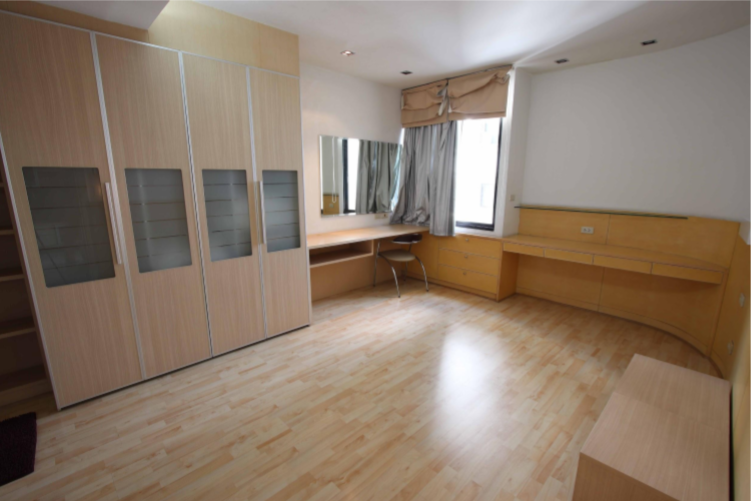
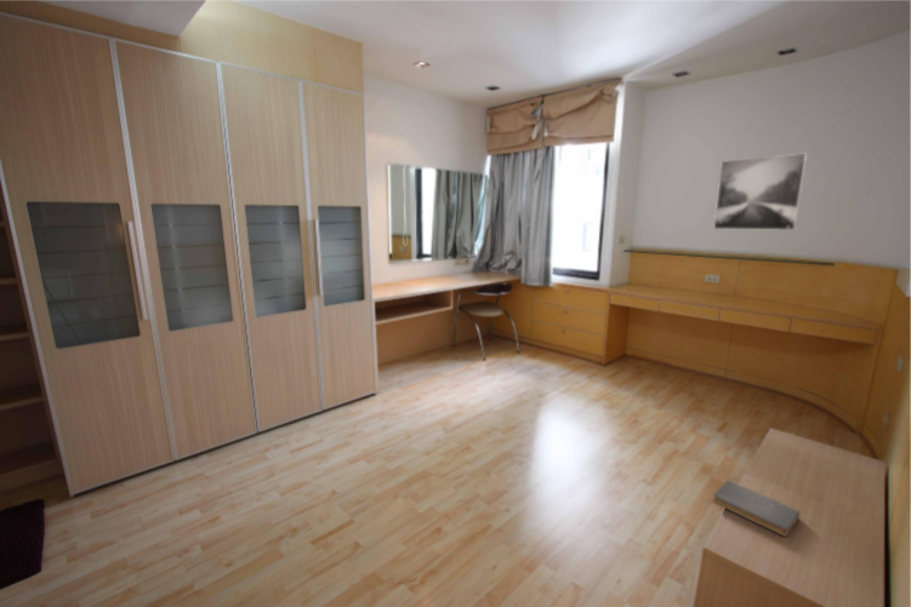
+ book [711,480,801,538]
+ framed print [712,153,808,231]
